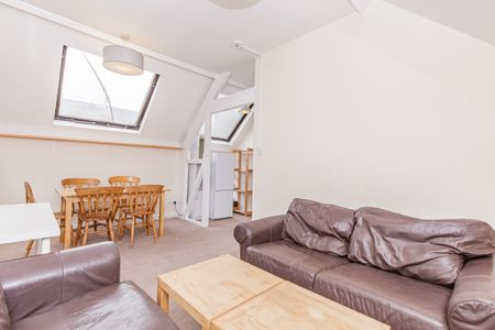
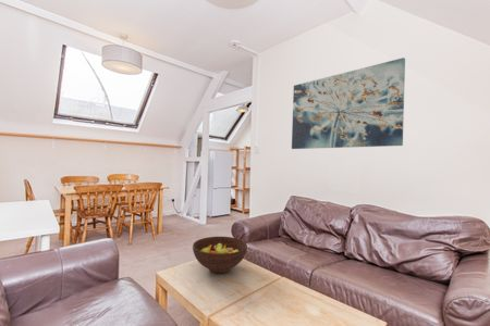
+ fruit bowl [192,236,248,274]
+ wall art [291,57,406,150]
